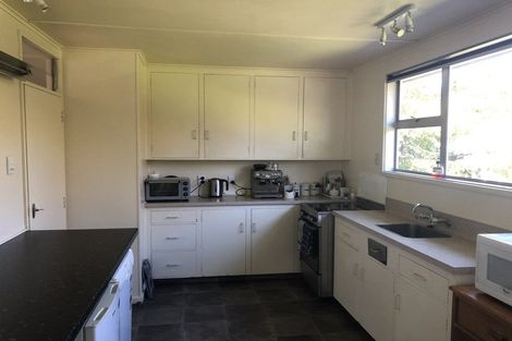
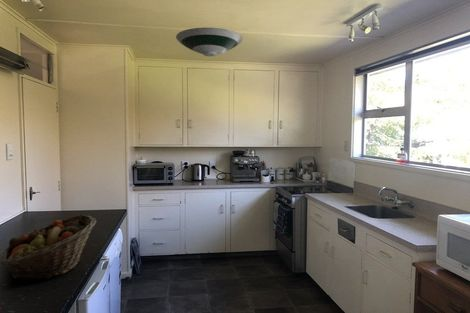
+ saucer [175,27,243,57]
+ fruit basket [0,214,98,281]
